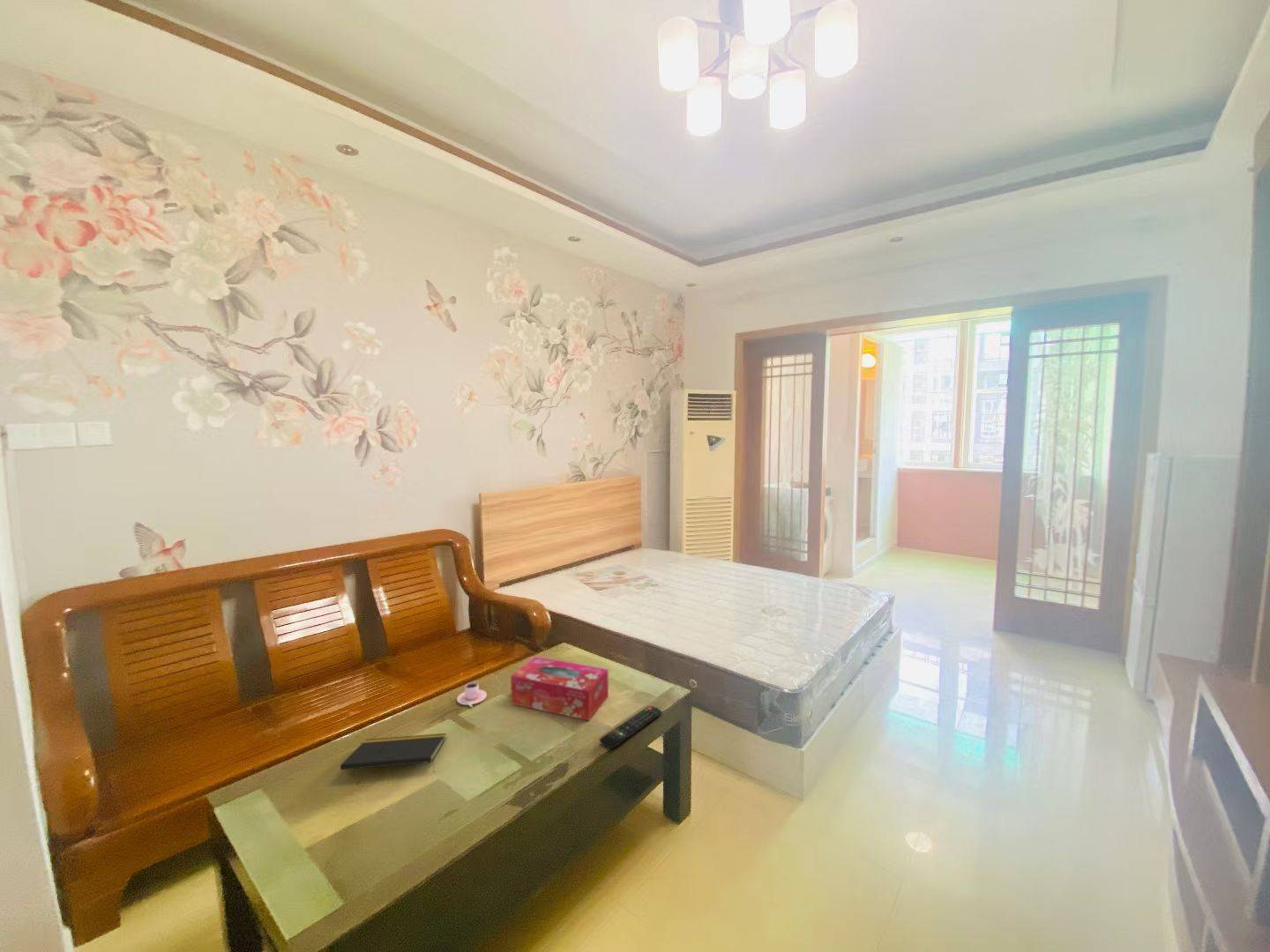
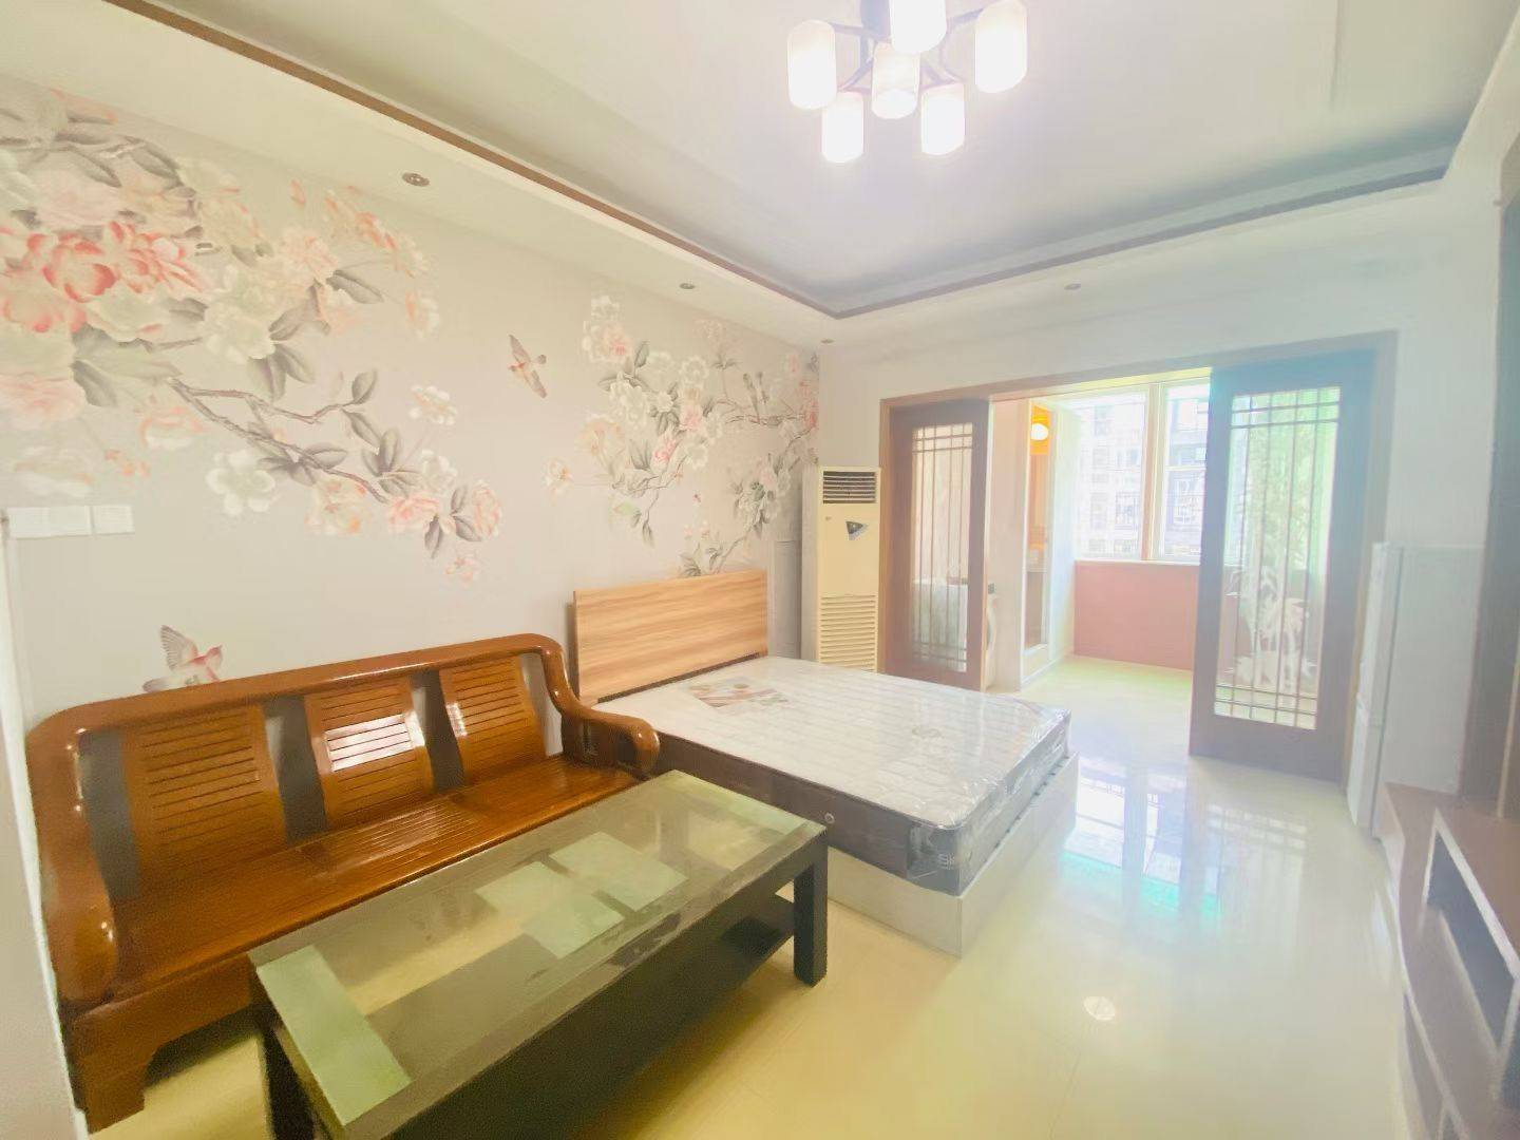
- remote control [599,705,663,749]
- teacup [456,681,488,708]
- notepad [340,733,447,774]
- tissue box [510,656,609,721]
